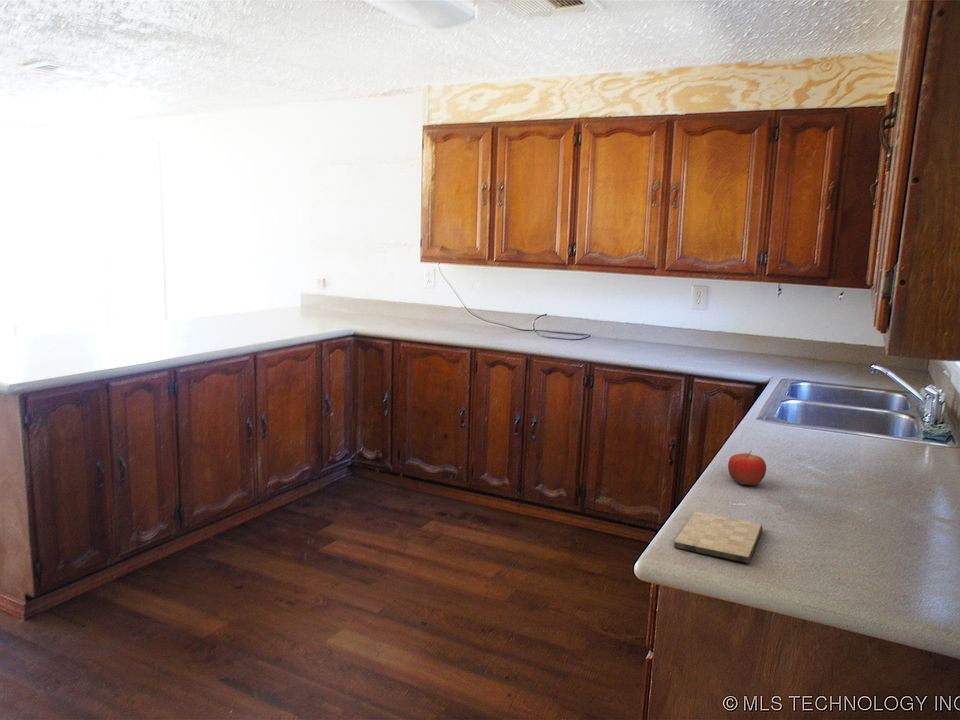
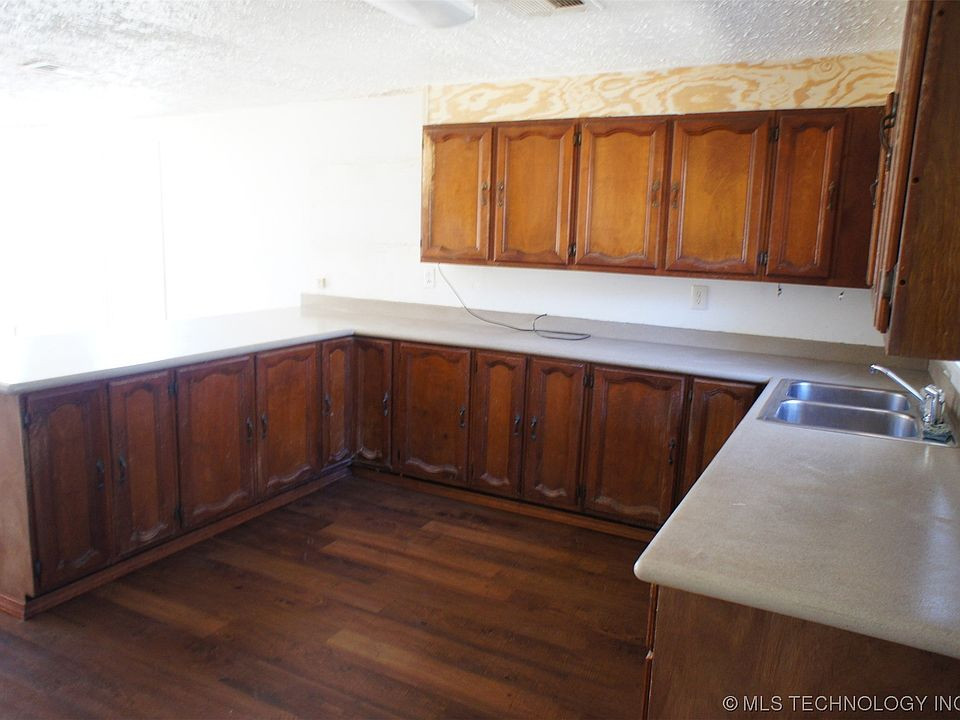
- cutting board [673,511,764,564]
- fruit [727,450,767,487]
